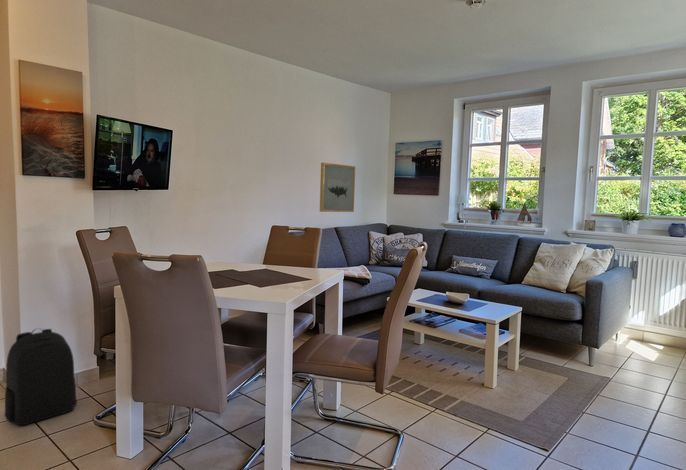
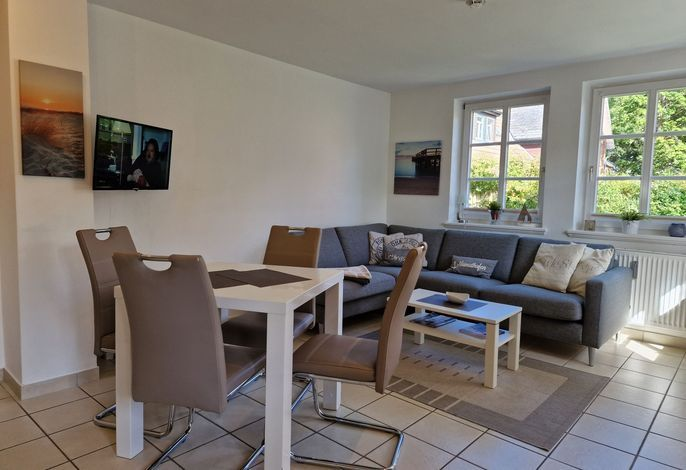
- backpack [4,327,78,426]
- wall art [319,162,356,213]
